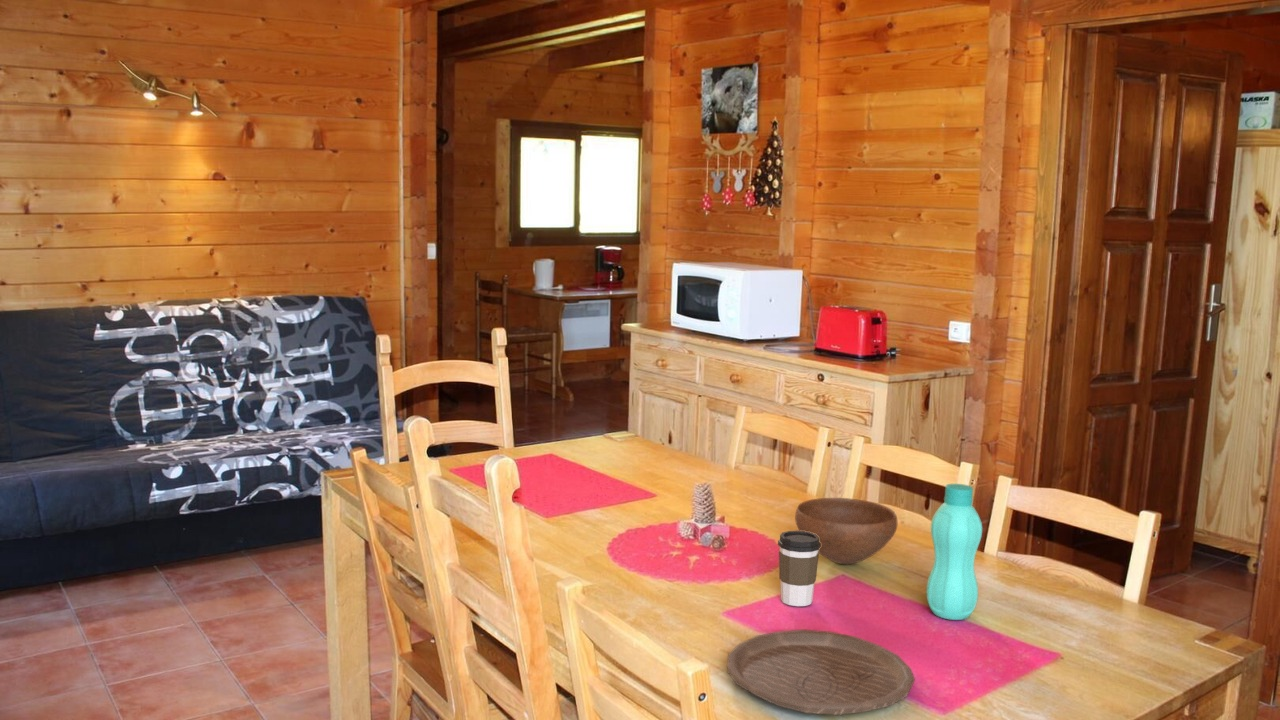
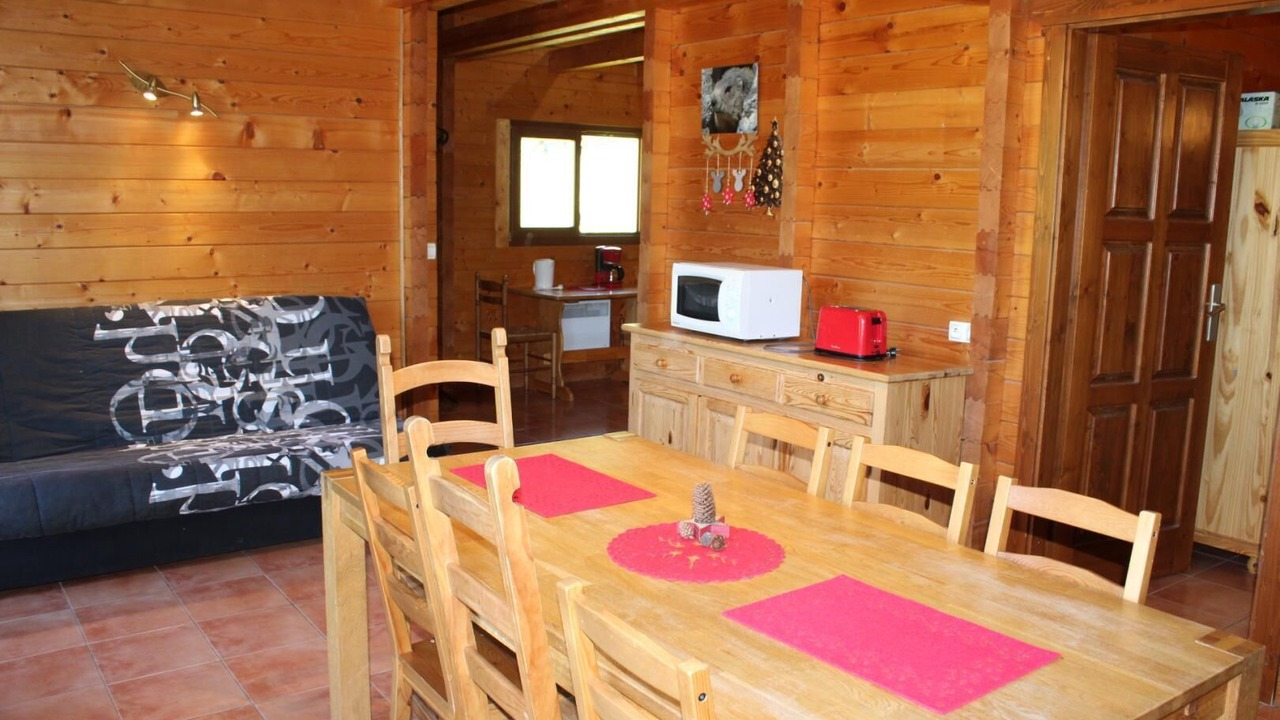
- plate [726,629,916,716]
- coffee cup [777,530,821,607]
- bottle [925,483,983,621]
- bowl [794,497,898,565]
